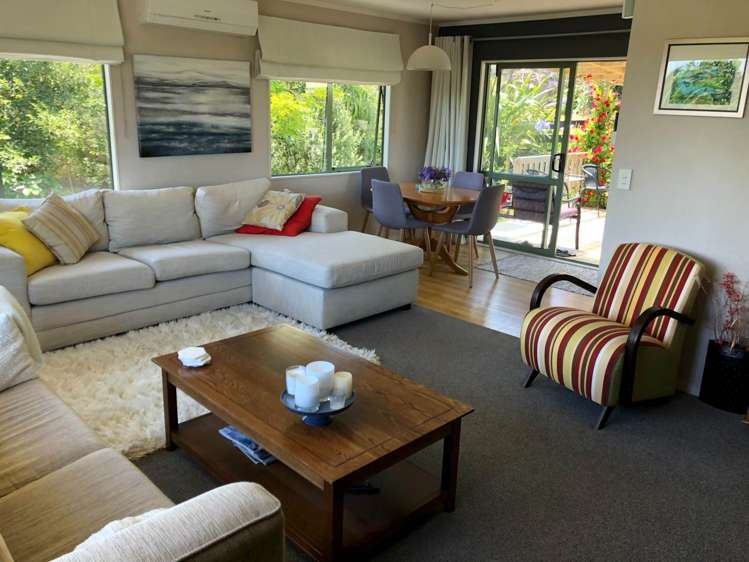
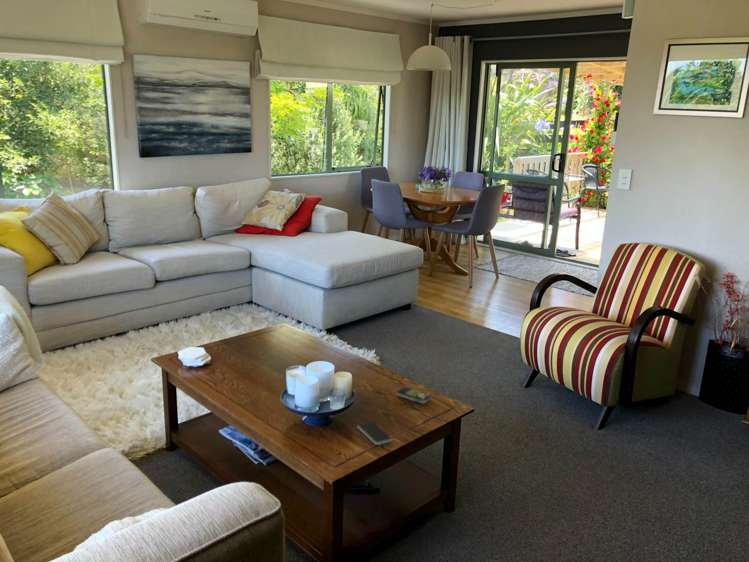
+ smartphone [356,421,393,446]
+ remote control [396,386,431,404]
